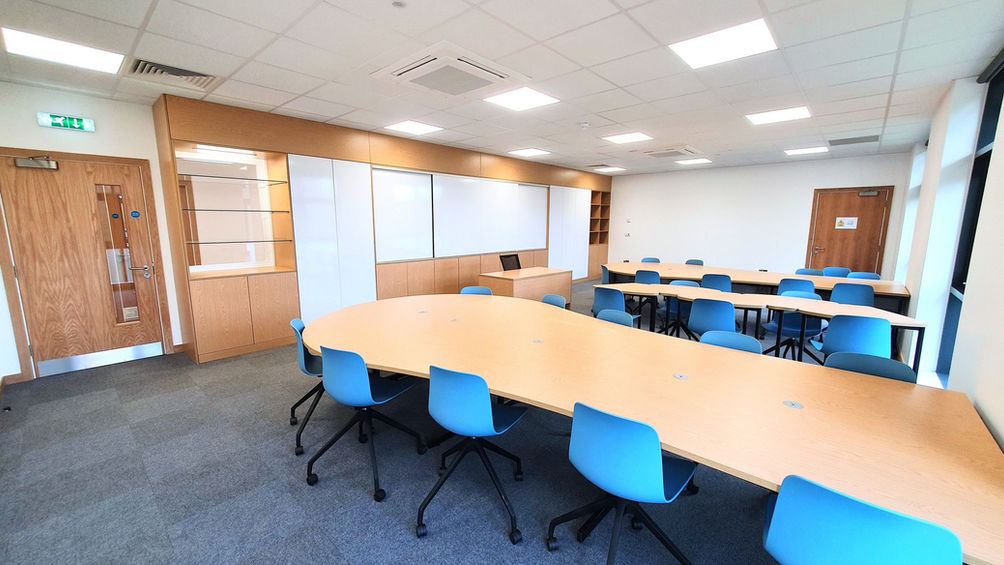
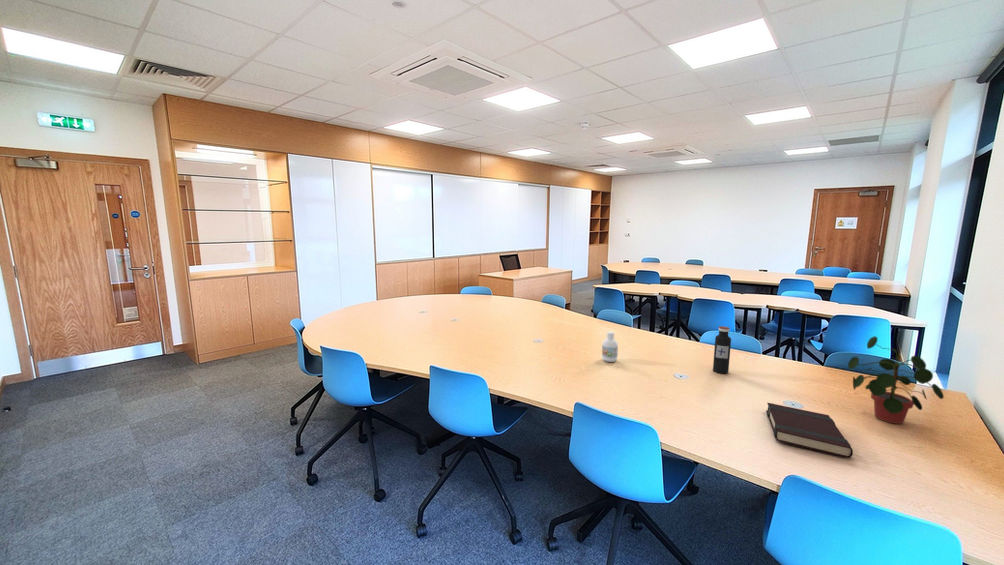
+ book [765,402,854,459]
+ bottle [601,331,619,363]
+ water bottle [712,325,732,375]
+ potted plant [847,335,945,425]
